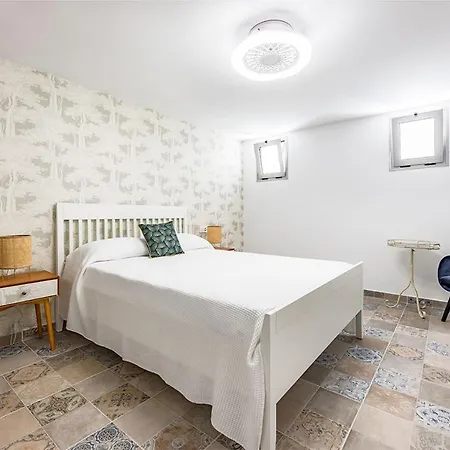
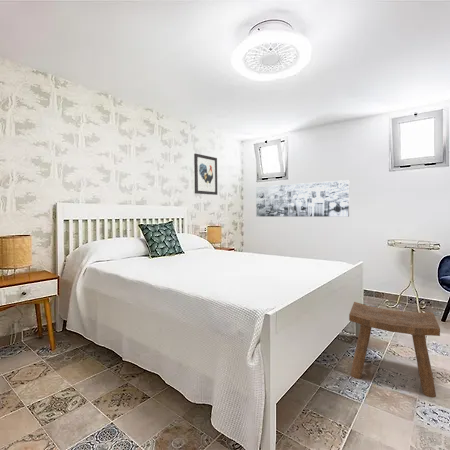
+ wall art [193,153,218,196]
+ stool [348,301,441,398]
+ wall art [255,179,350,218]
